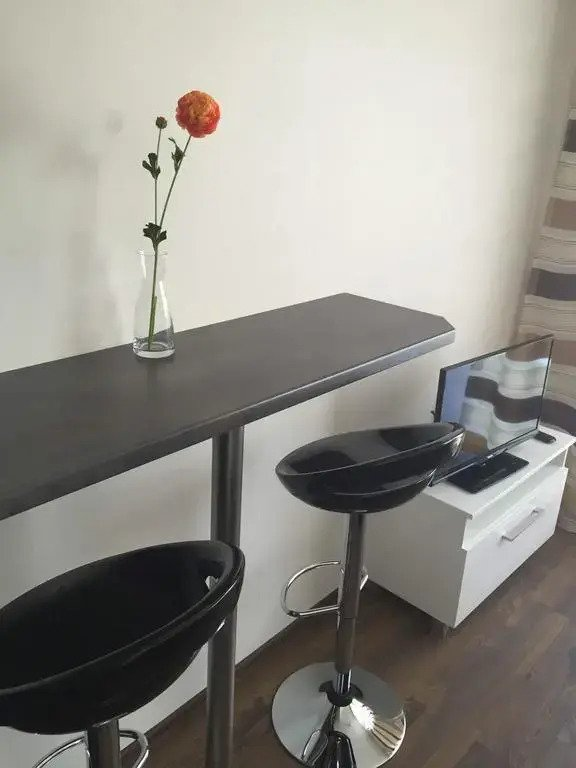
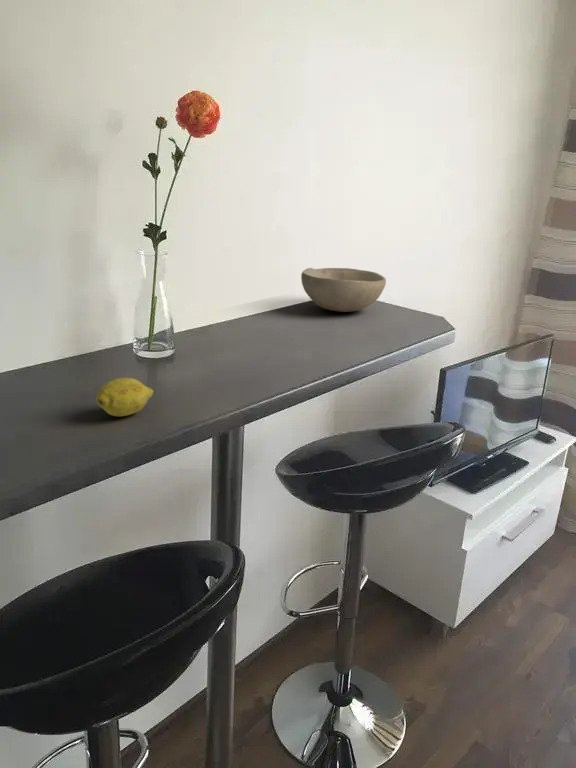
+ fruit [95,377,154,417]
+ bowl [300,267,387,313]
